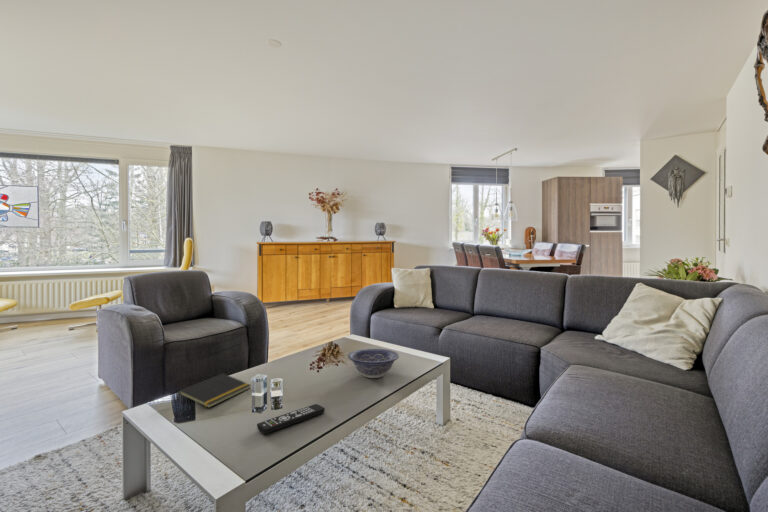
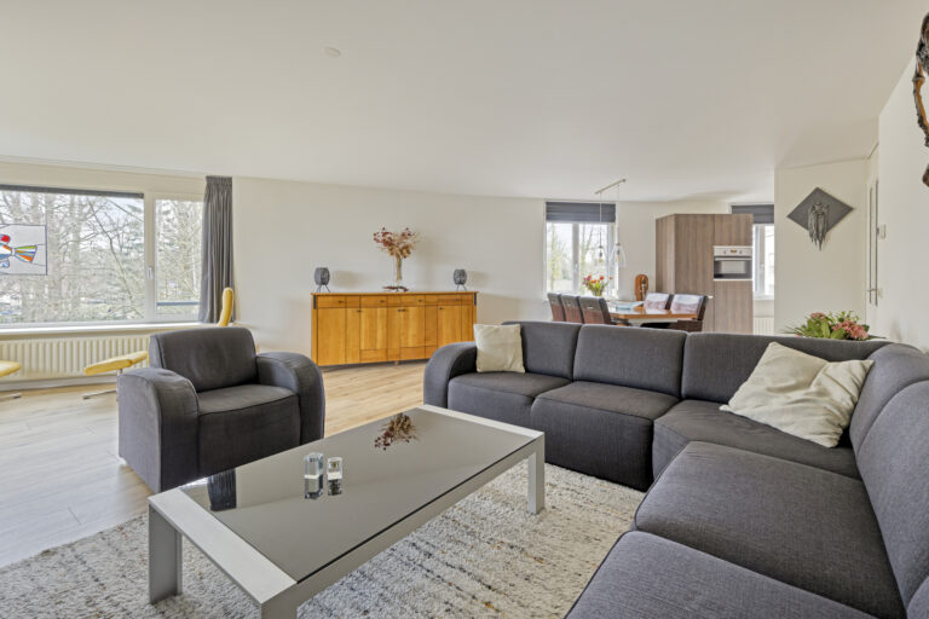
- notepad [177,372,252,409]
- remote control [256,403,326,435]
- decorative bowl [347,348,400,379]
